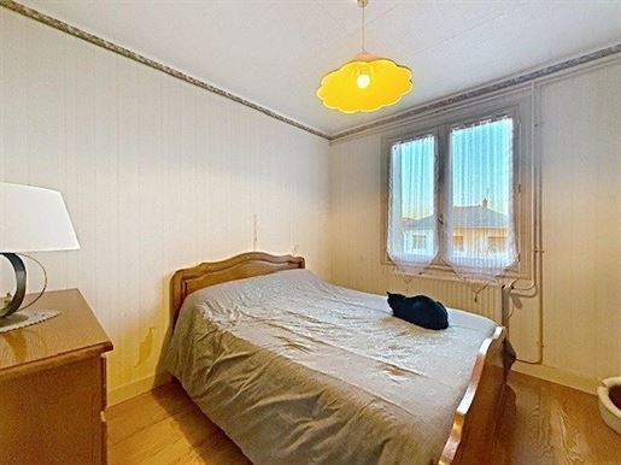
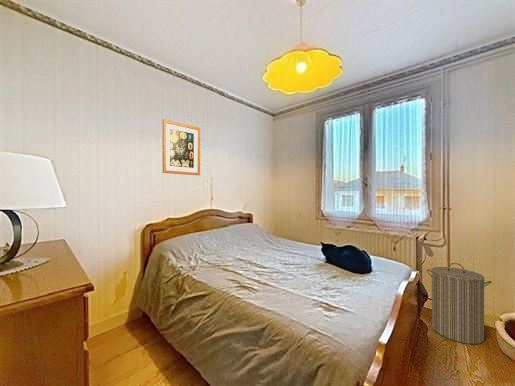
+ wall art [162,118,201,176]
+ laundry hamper [426,262,493,345]
